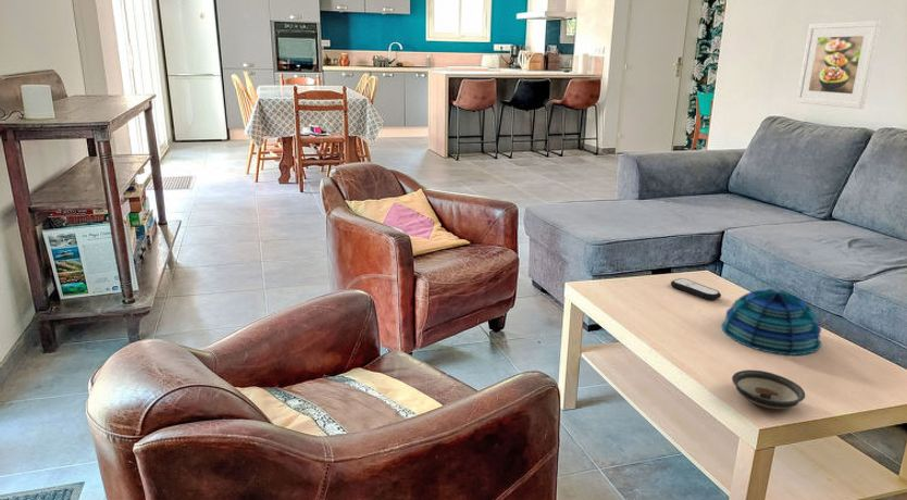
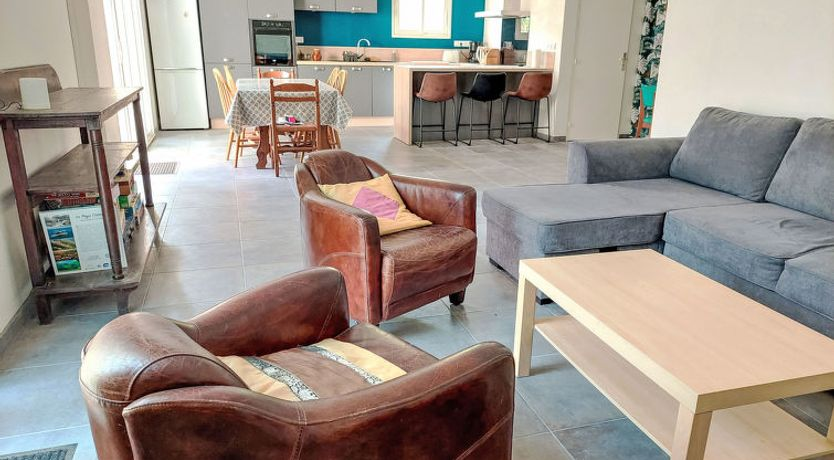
- remote control [670,277,722,301]
- saucer [731,368,806,410]
- decorative bowl [721,288,822,357]
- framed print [795,20,883,110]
